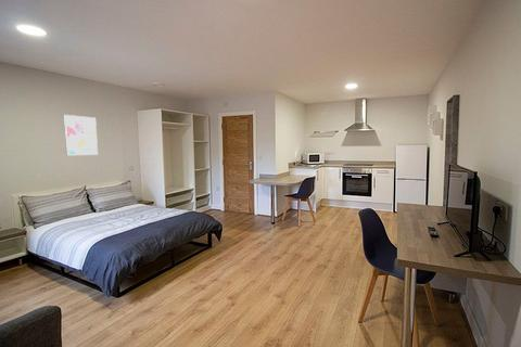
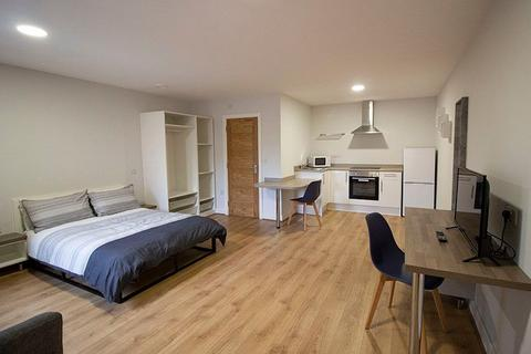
- wall art [63,114,99,156]
